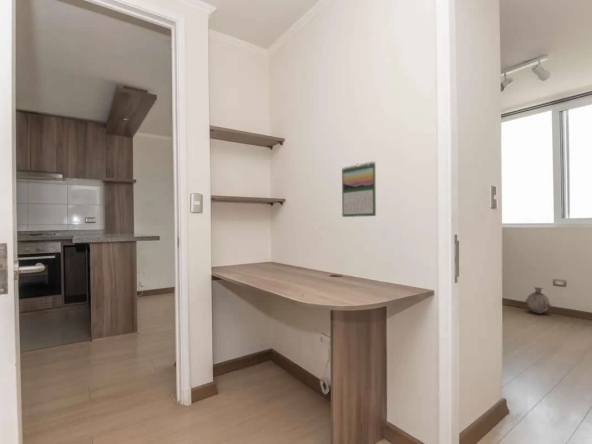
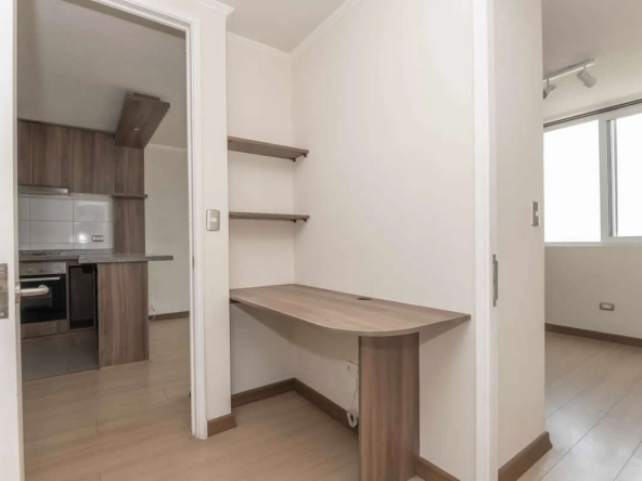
- vase [525,286,552,315]
- calendar [341,160,377,218]
